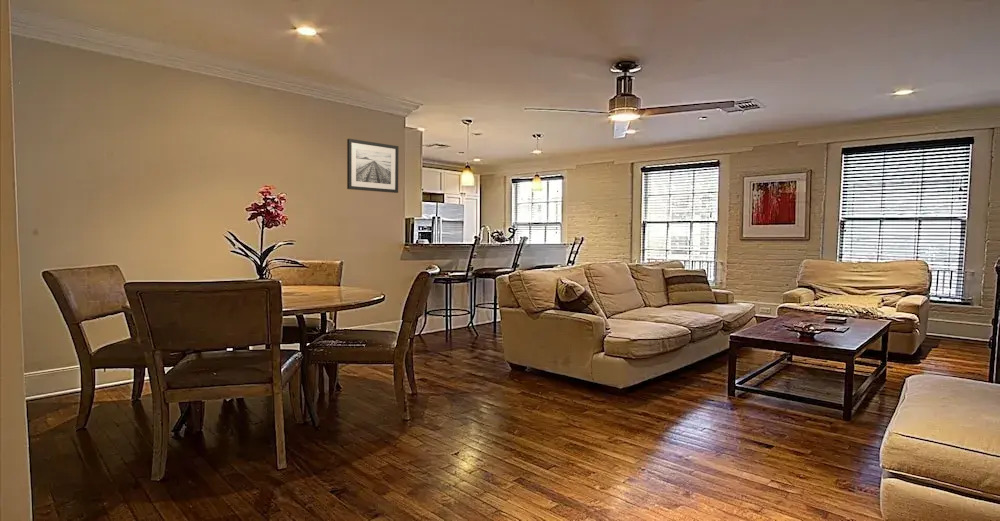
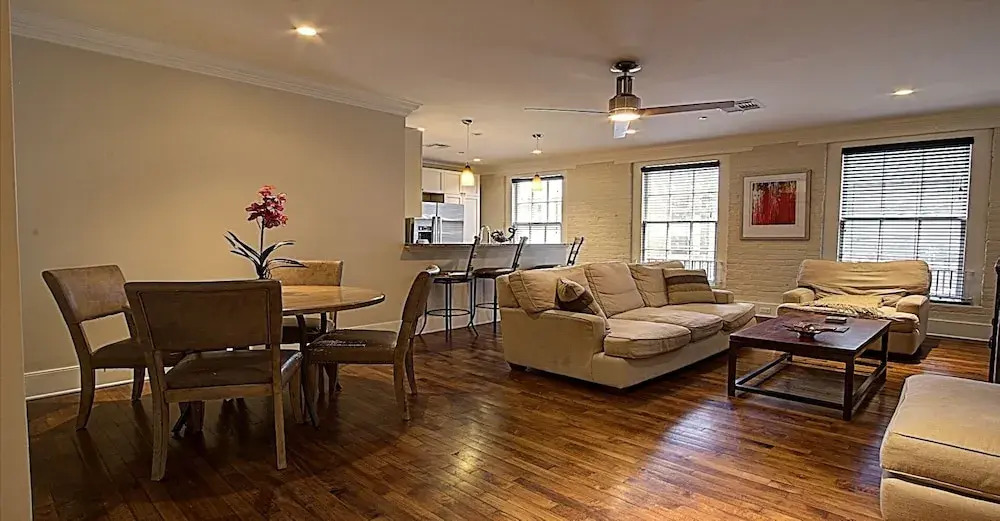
- wall art [346,138,399,194]
